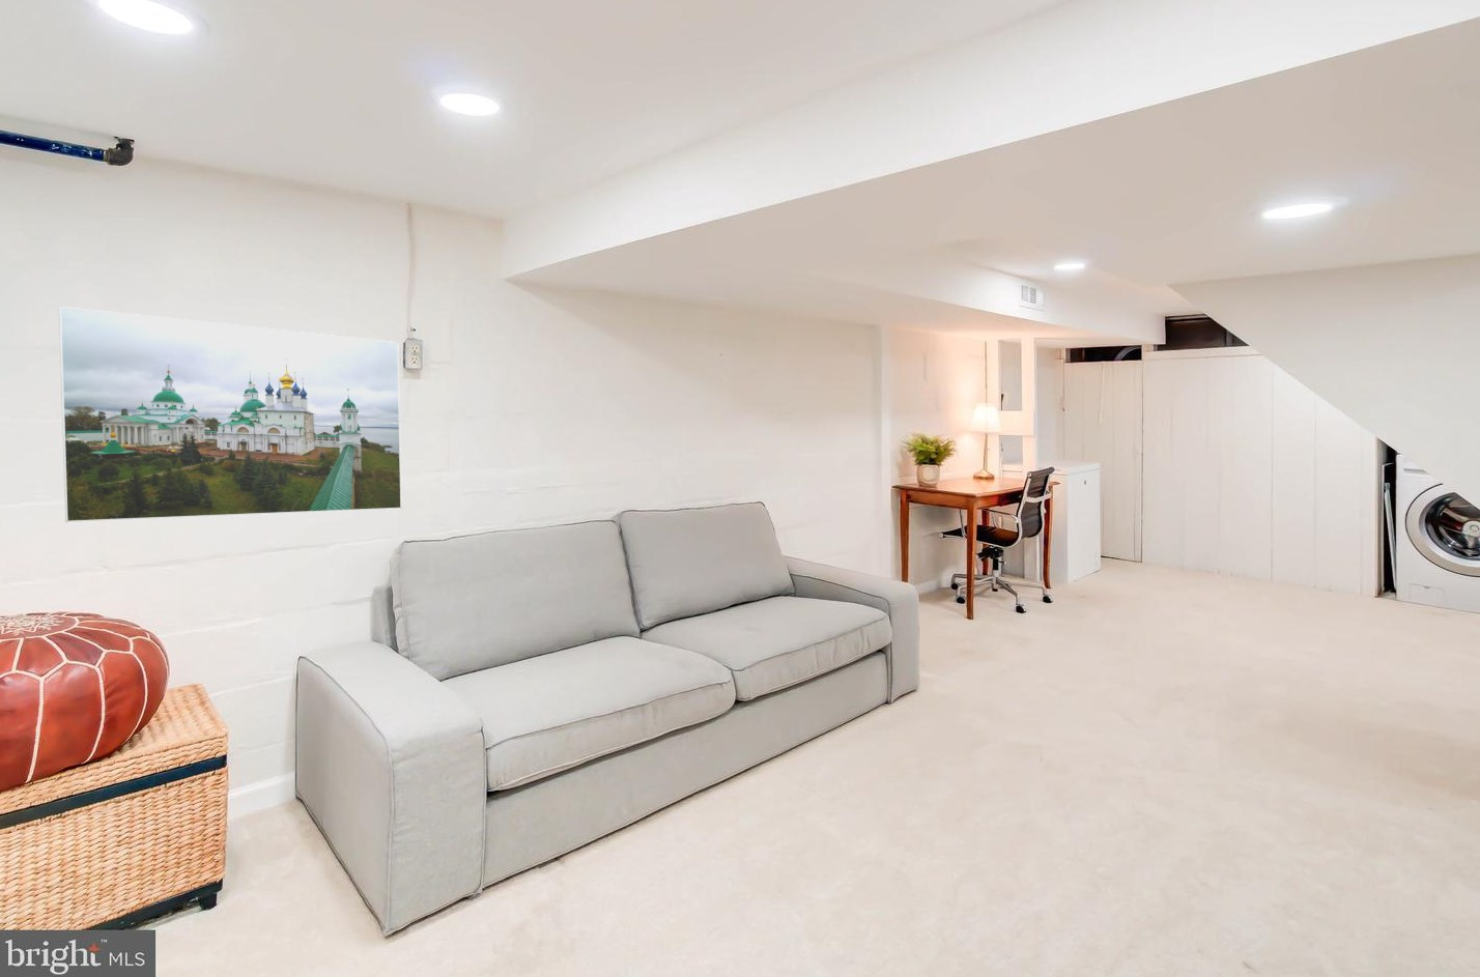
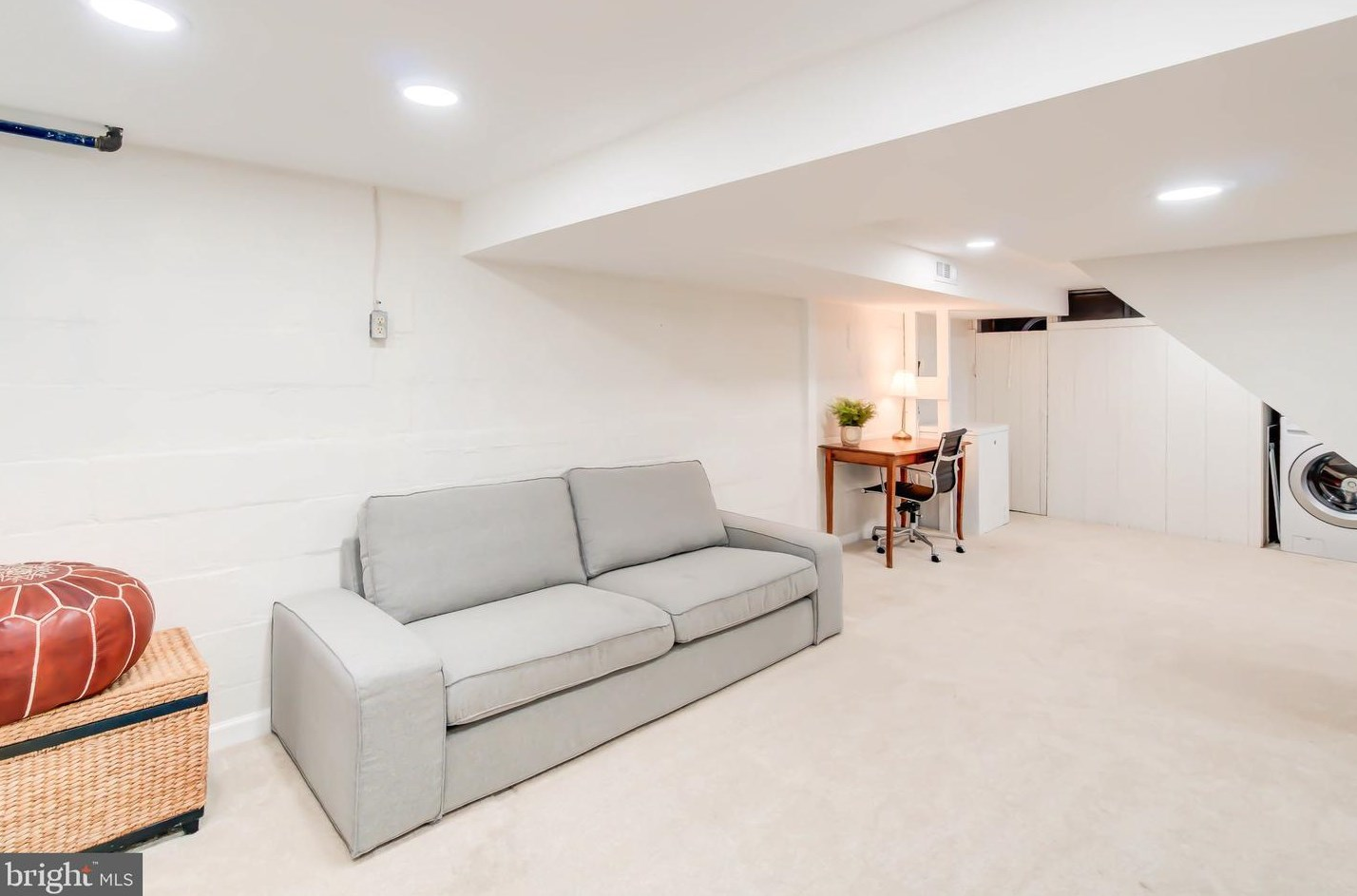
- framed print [58,305,404,523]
